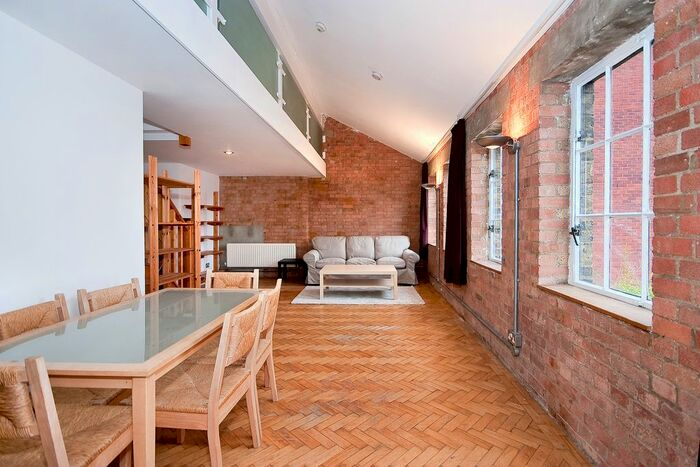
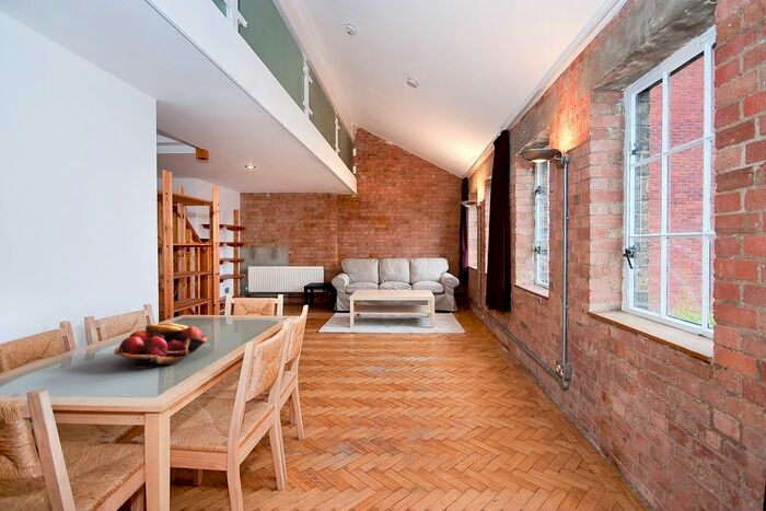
+ fruit basket [113,322,209,370]
